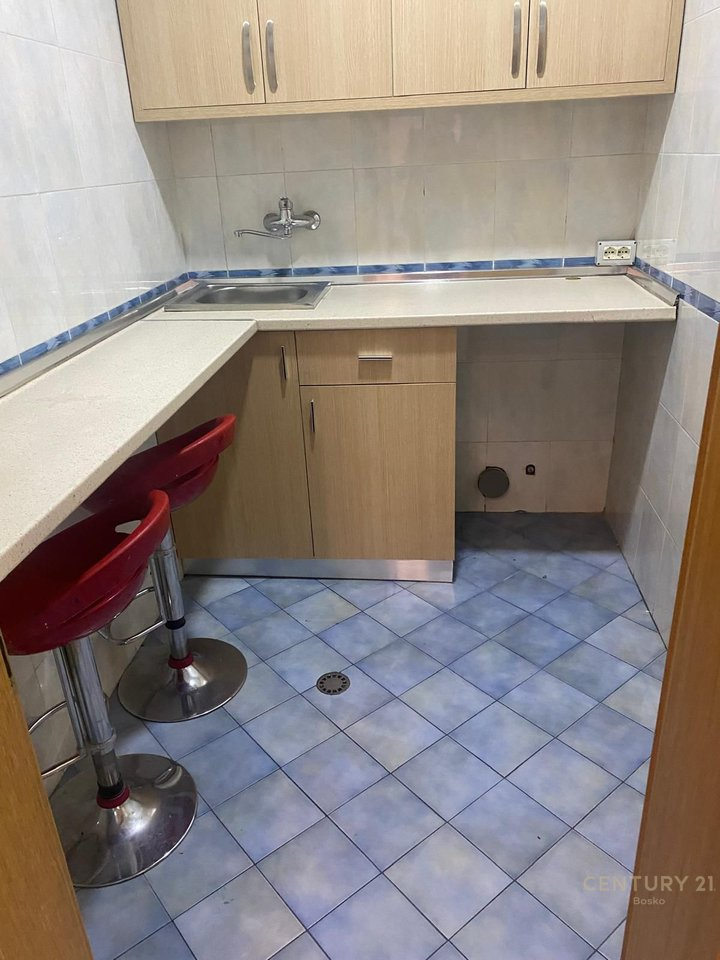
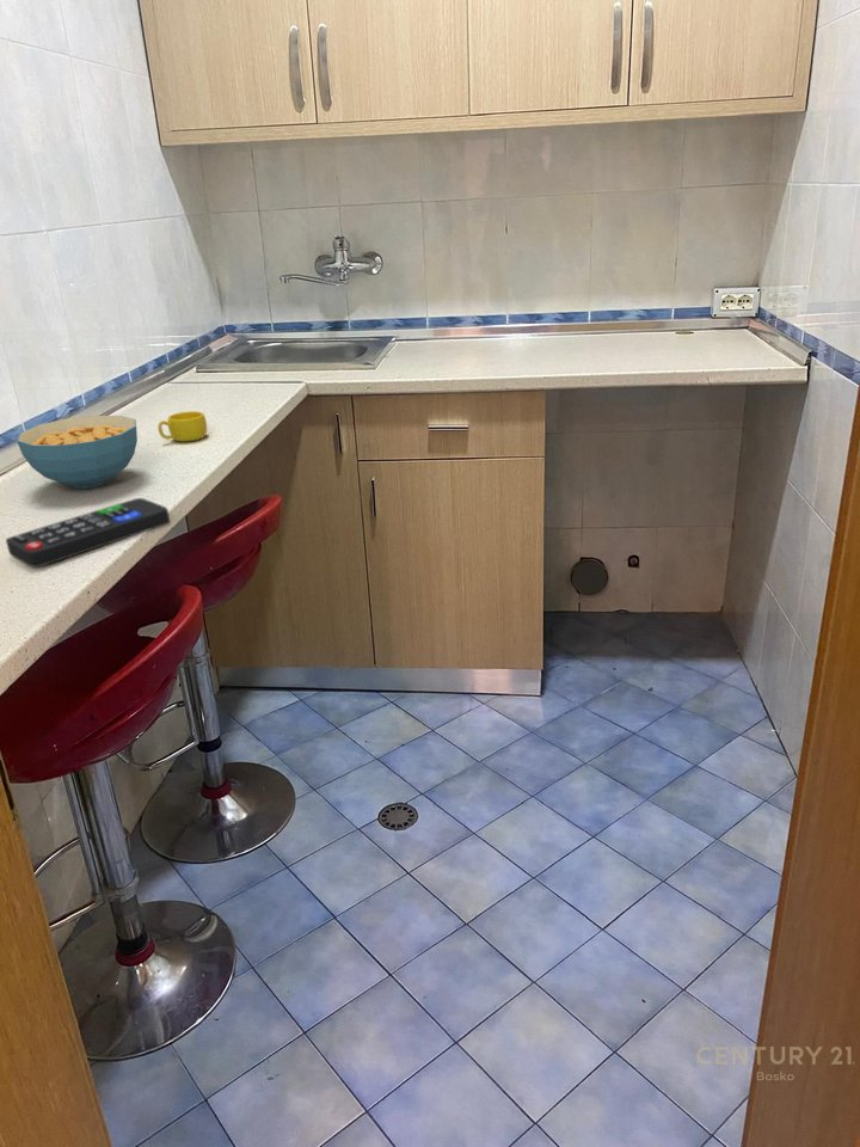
+ cereal bowl [16,415,139,490]
+ remote control [5,497,171,569]
+ cup [156,410,208,442]
